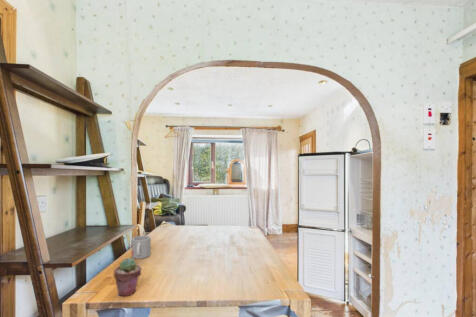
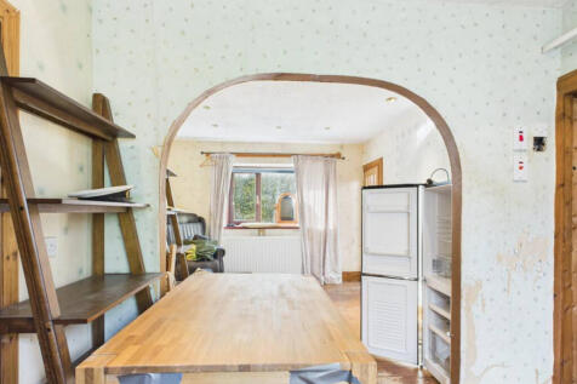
- mug [130,234,152,260]
- potted succulent [113,256,142,297]
